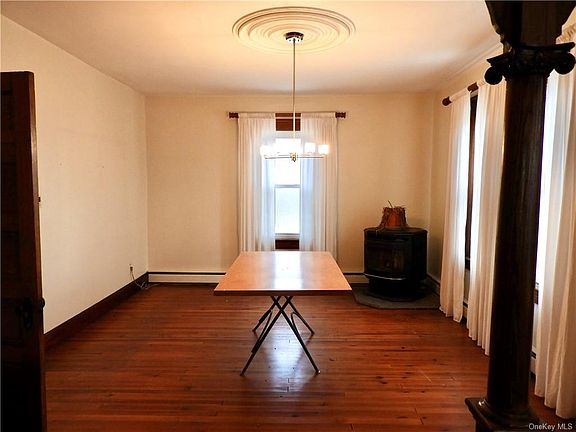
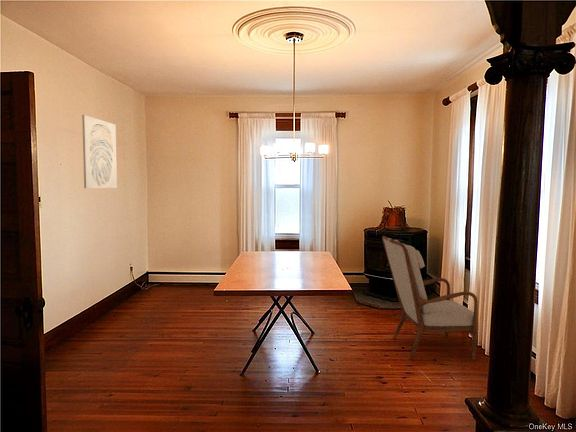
+ armchair [381,235,479,361]
+ wall art [81,114,118,189]
